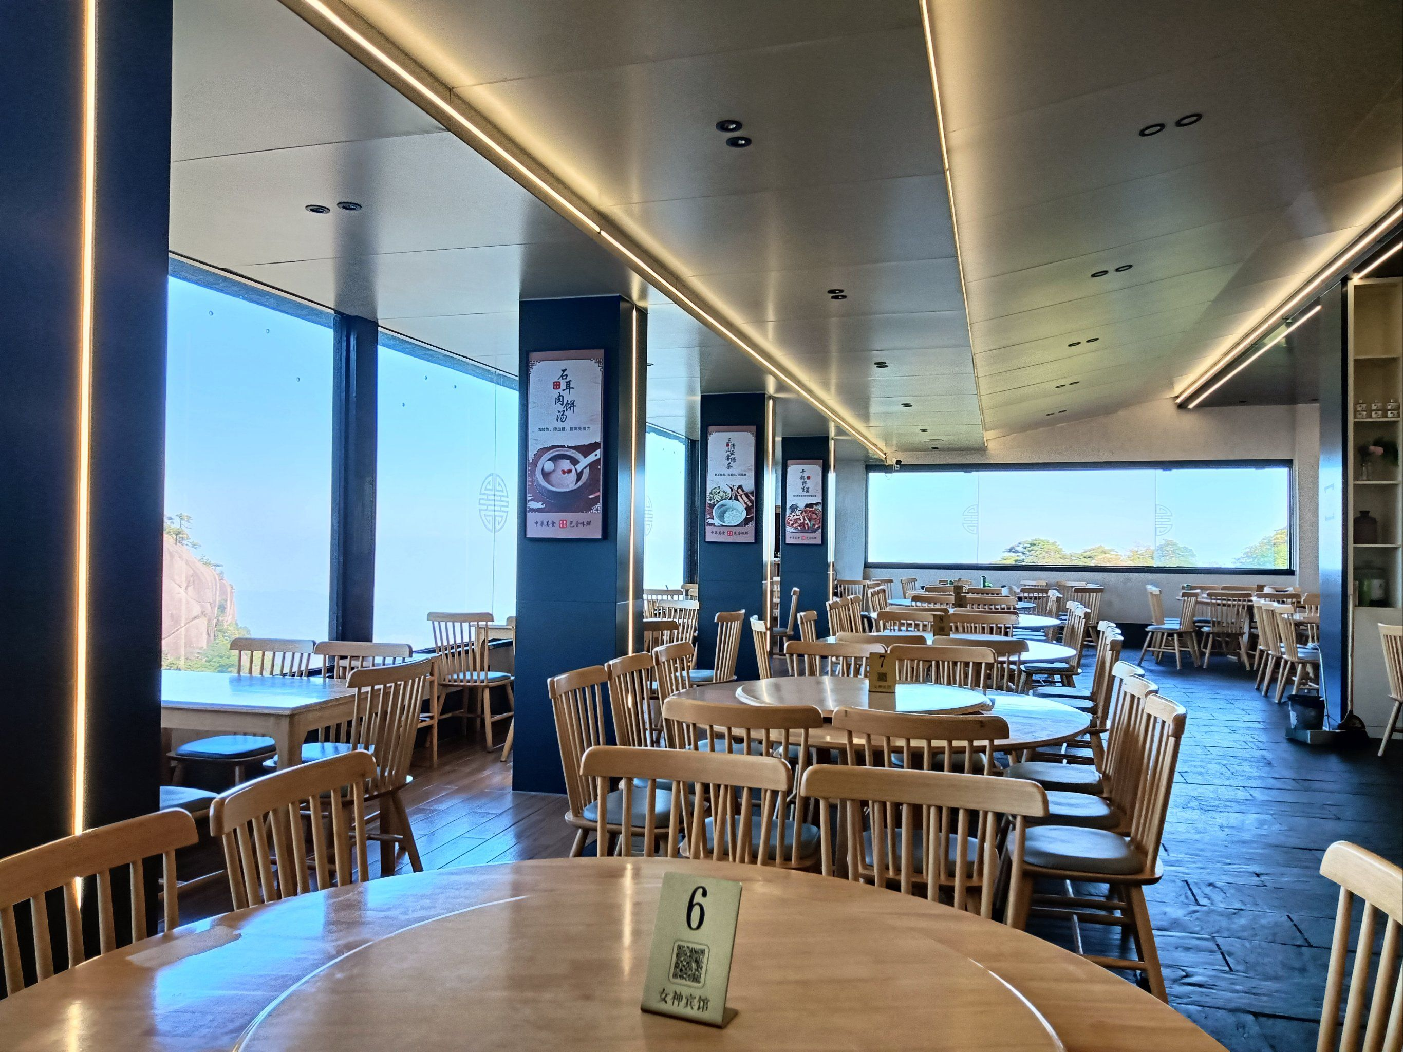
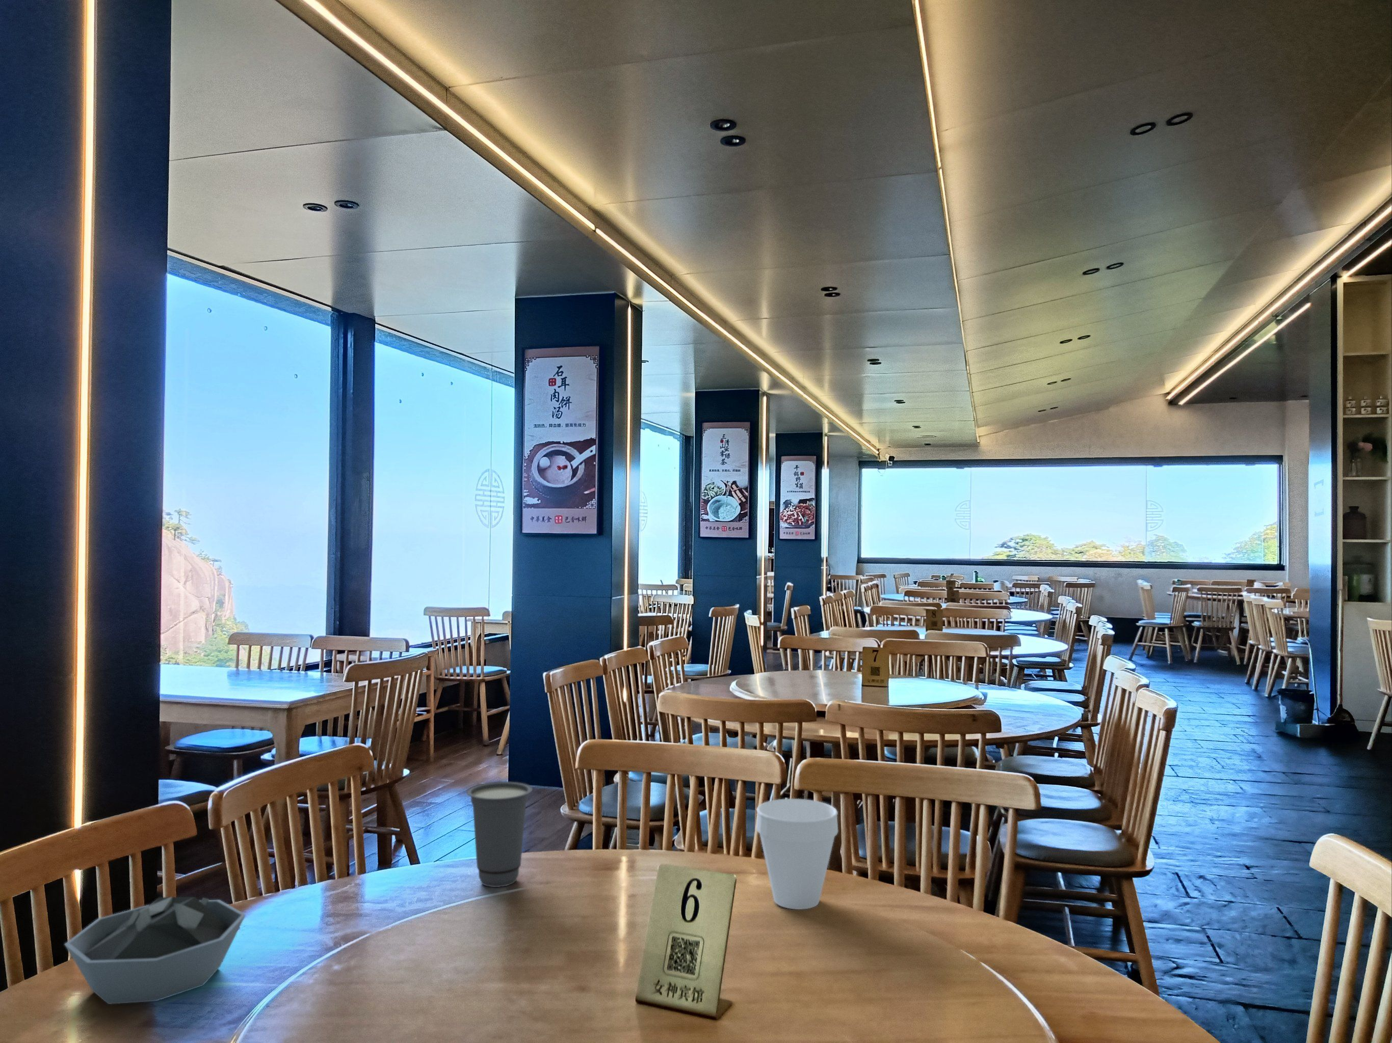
+ cup [756,798,838,910]
+ bowl [64,896,247,1005]
+ cup [466,781,533,887]
